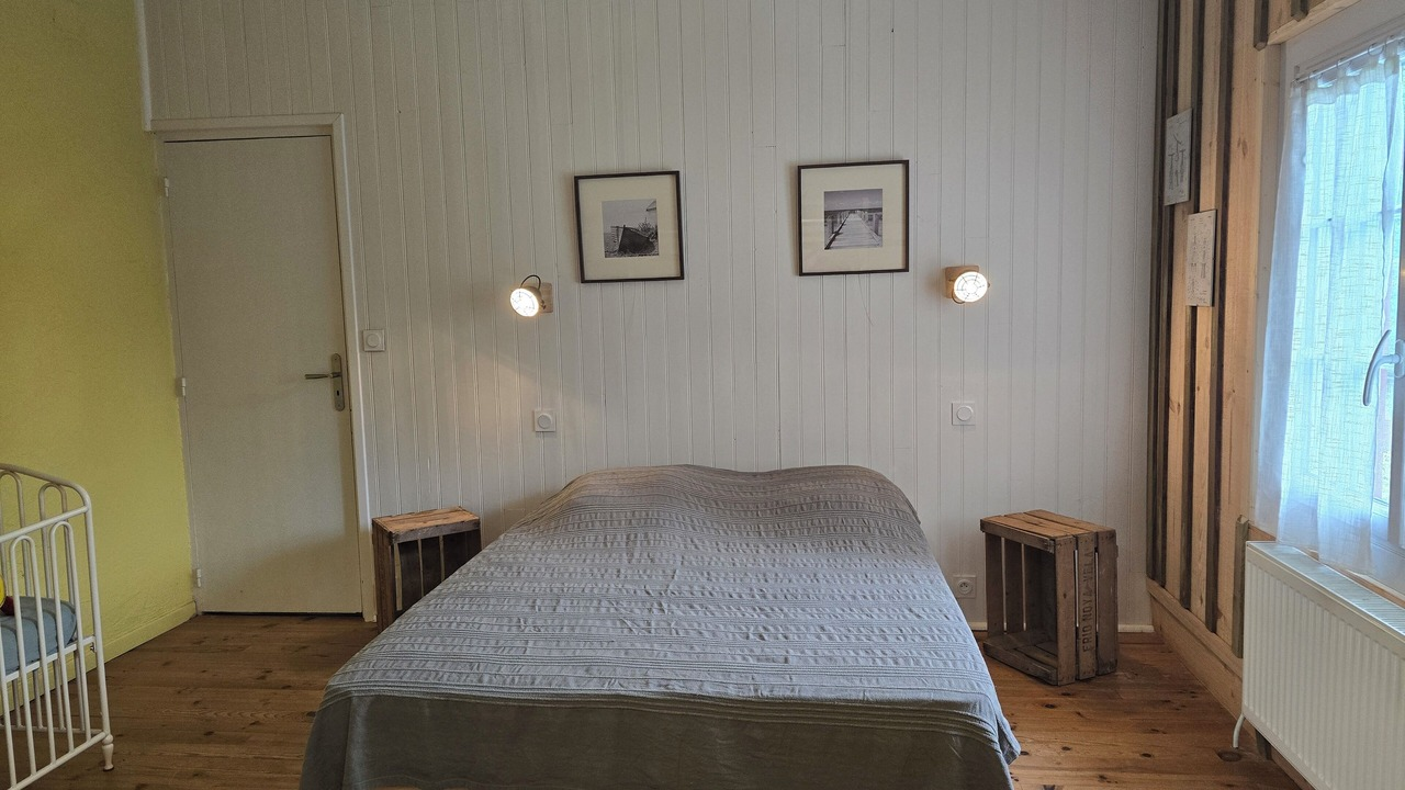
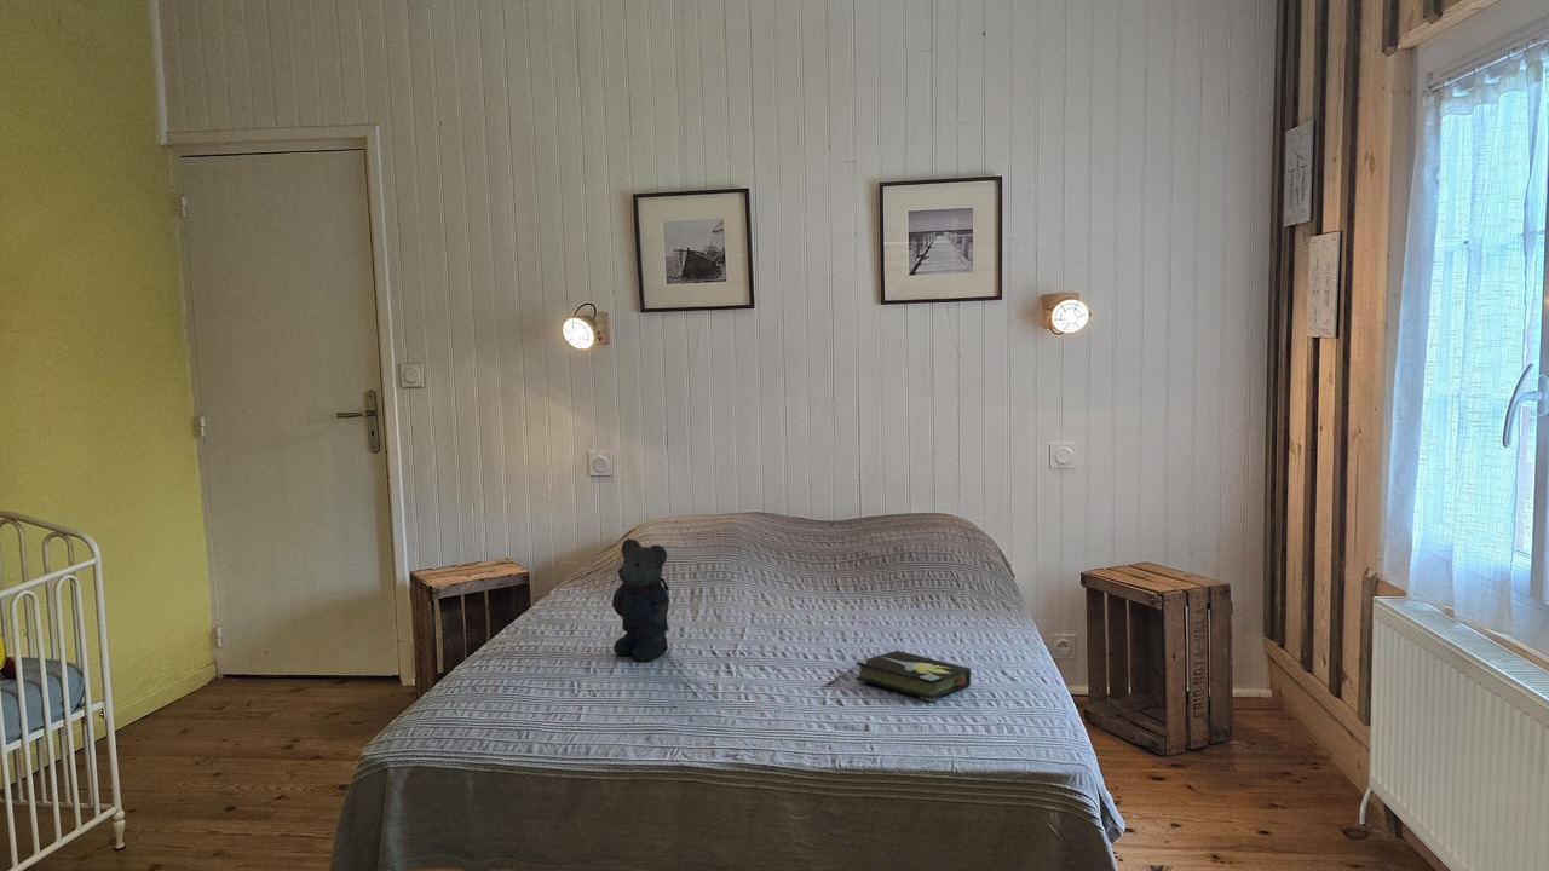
+ hardback book [856,650,972,703]
+ bear [611,538,670,662]
